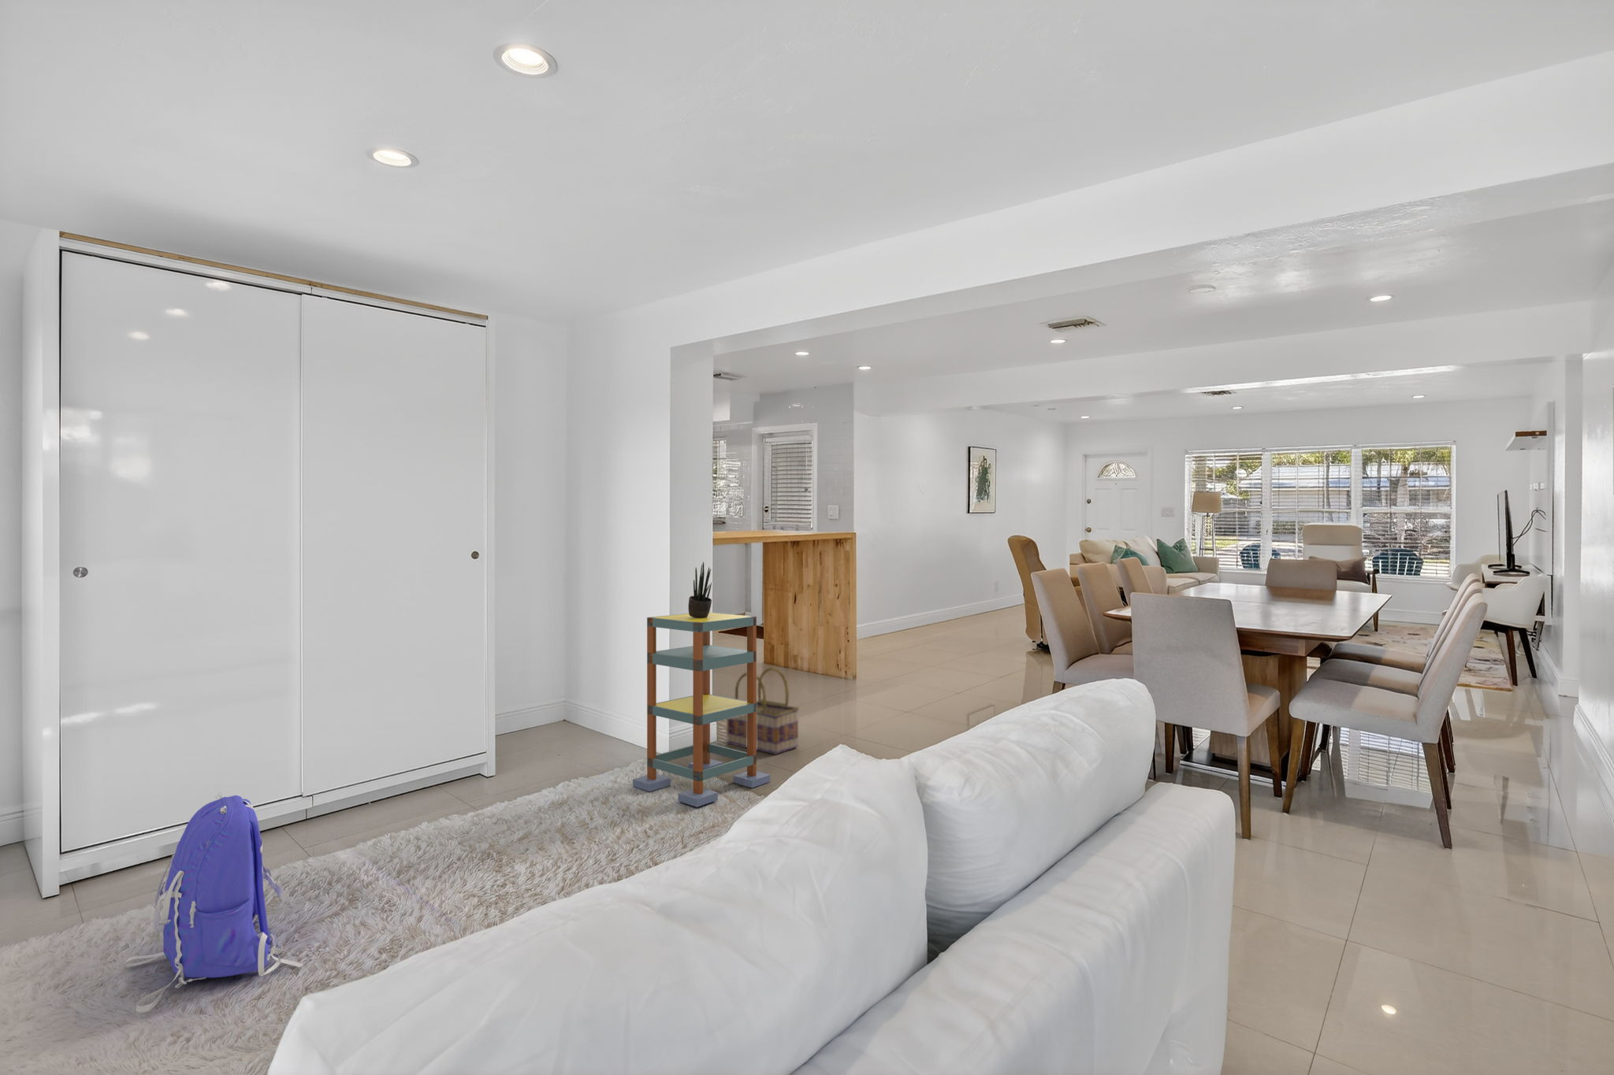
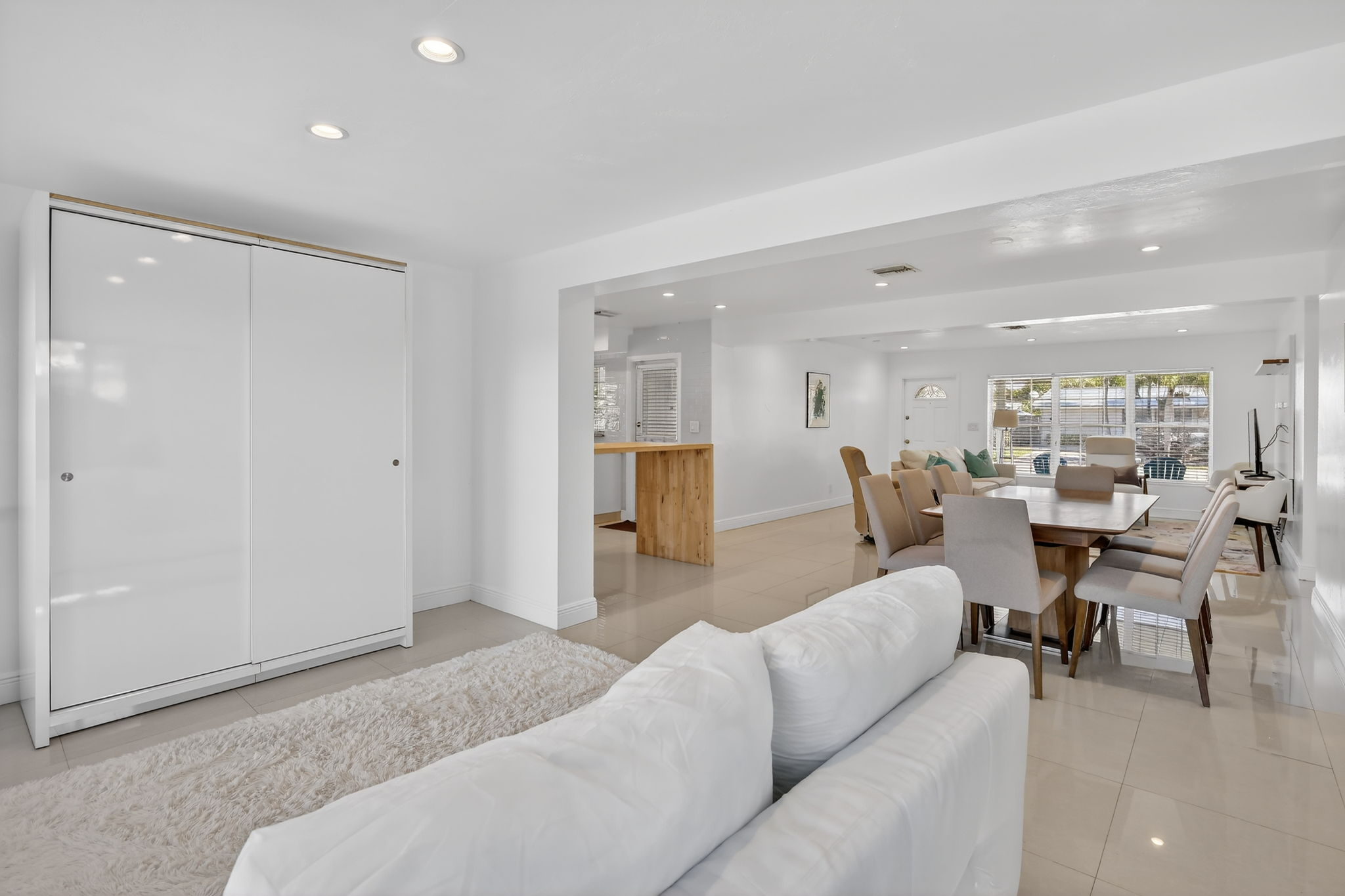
- backpack [124,792,304,1014]
- potted plant [688,560,713,618]
- shelving unit [632,611,770,807]
- basket [727,666,800,755]
